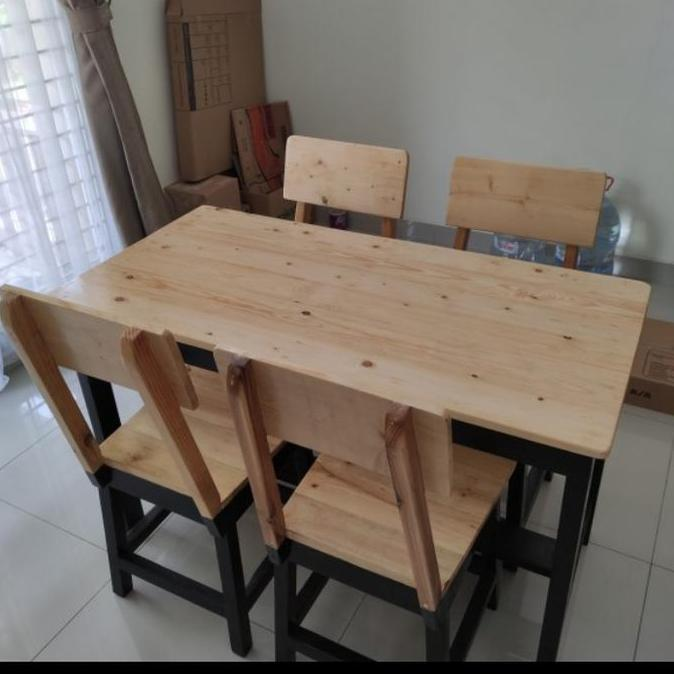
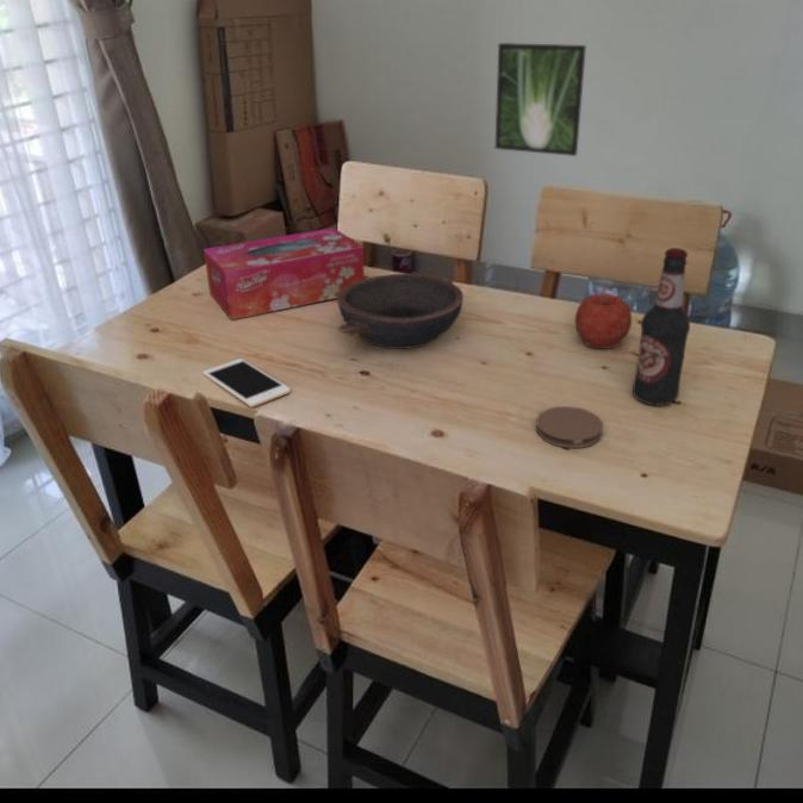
+ coaster [535,405,604,449]
+ tissue box [203,226,366,320]
+ cell phone [201,357,292,409]
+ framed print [494,42,587,157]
+ bowl [336,272,465,350]
+ bottle [631,247,691,406]
+ fruit [574,291,633,350]
